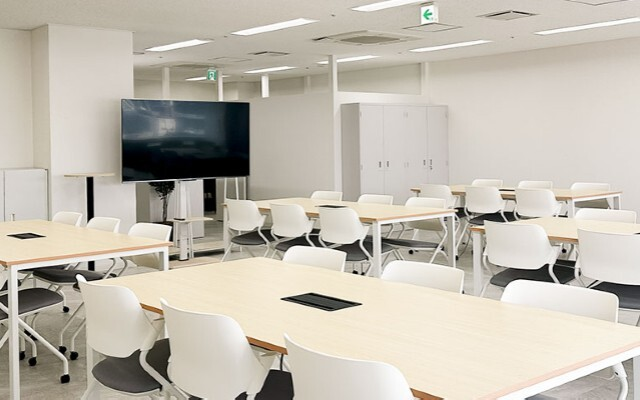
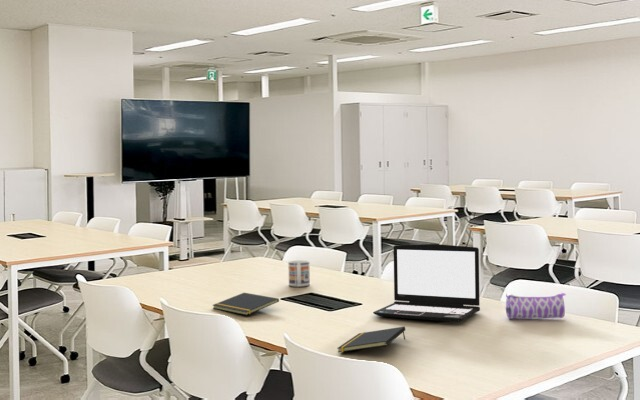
+ laptop [372,243,481,323]
+ notepad [212,292,280,316]
+ notepad [336,326,406,353]
+ mug [287,260,311,288]
+ pencil case [505,292,567,320]
